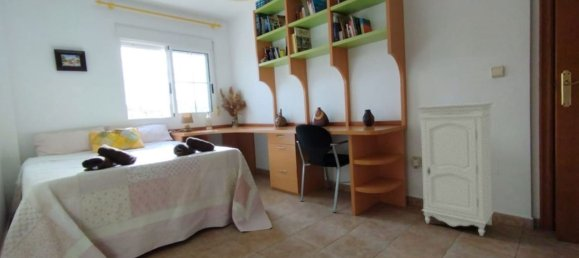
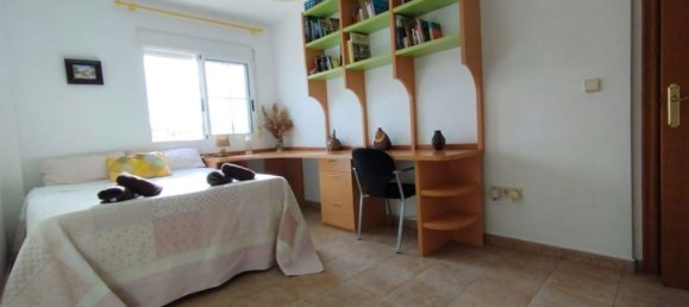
- storage cabinet [416,101,495,237]
